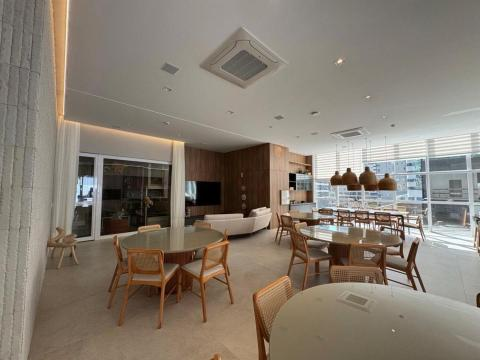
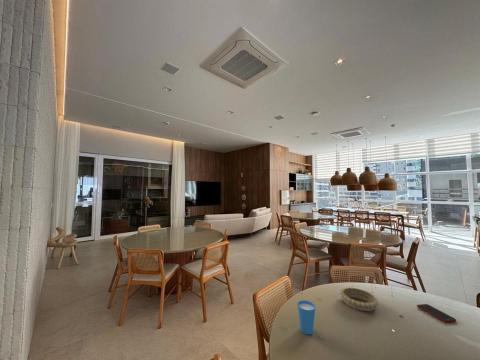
+ decorative bowl [339,287,379,312]
+ cup [297,299,316,336]
+ cell phone [416,303,457,323]
